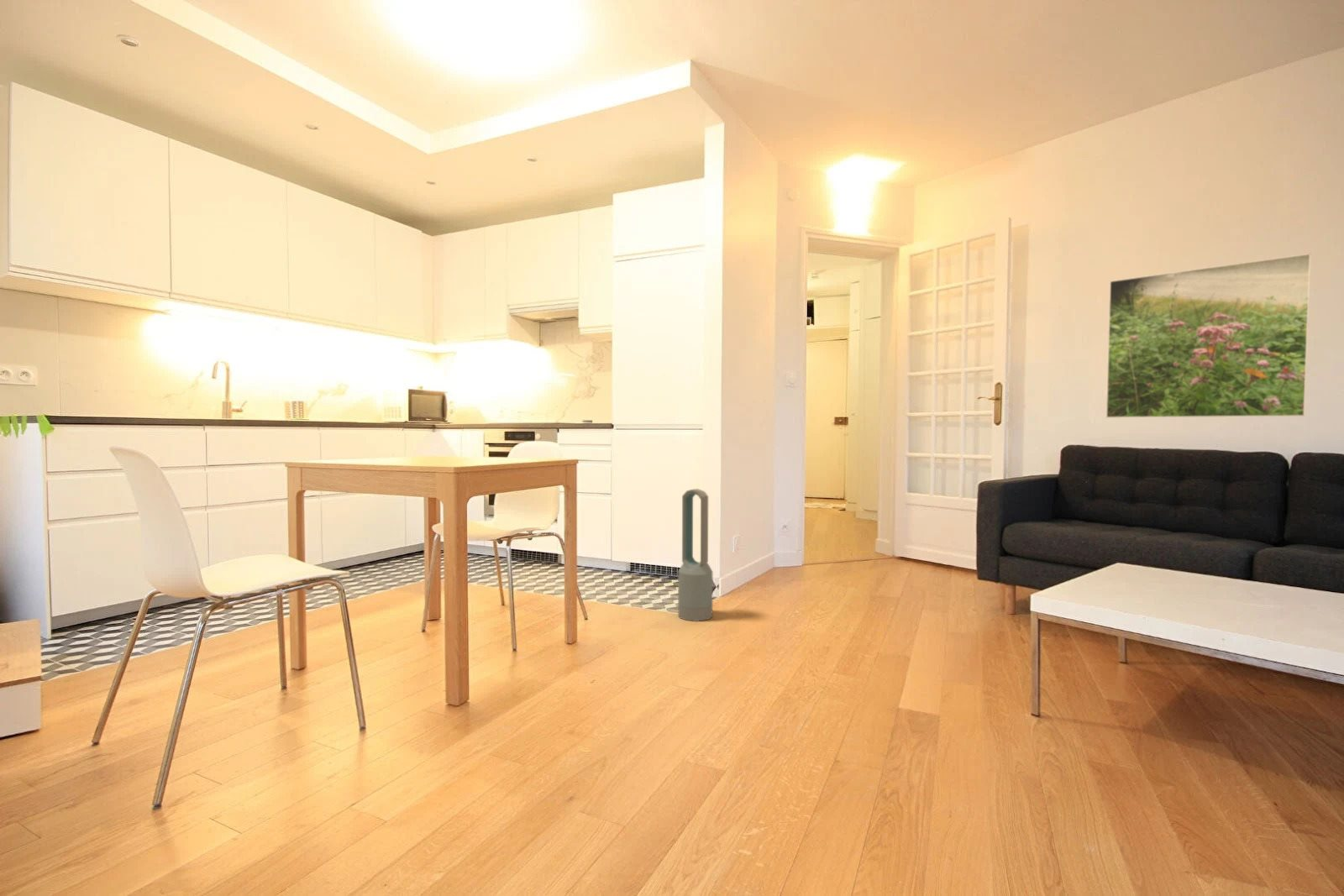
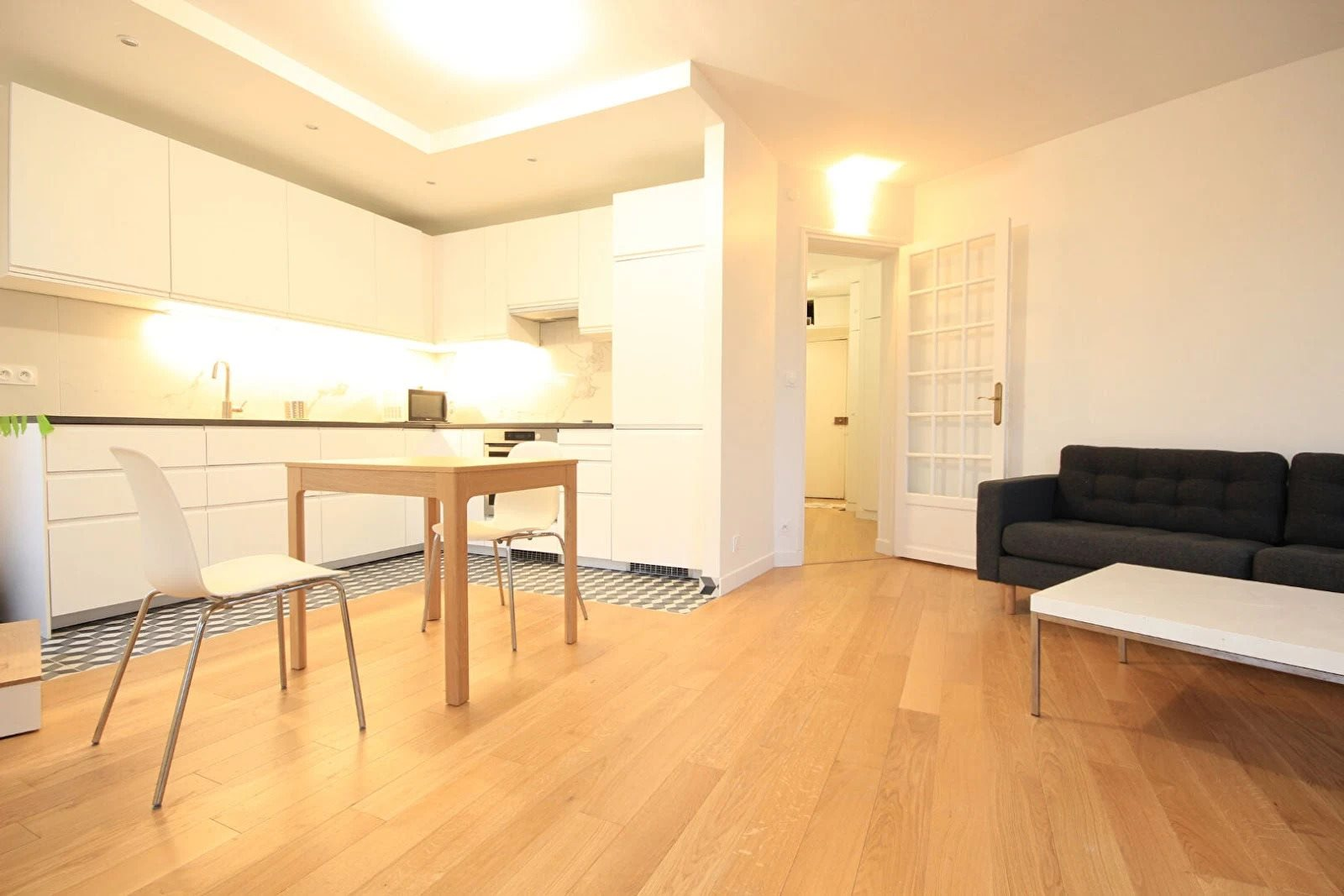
- air purifier [677,488,714,622]
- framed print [1105,253,1311,419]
